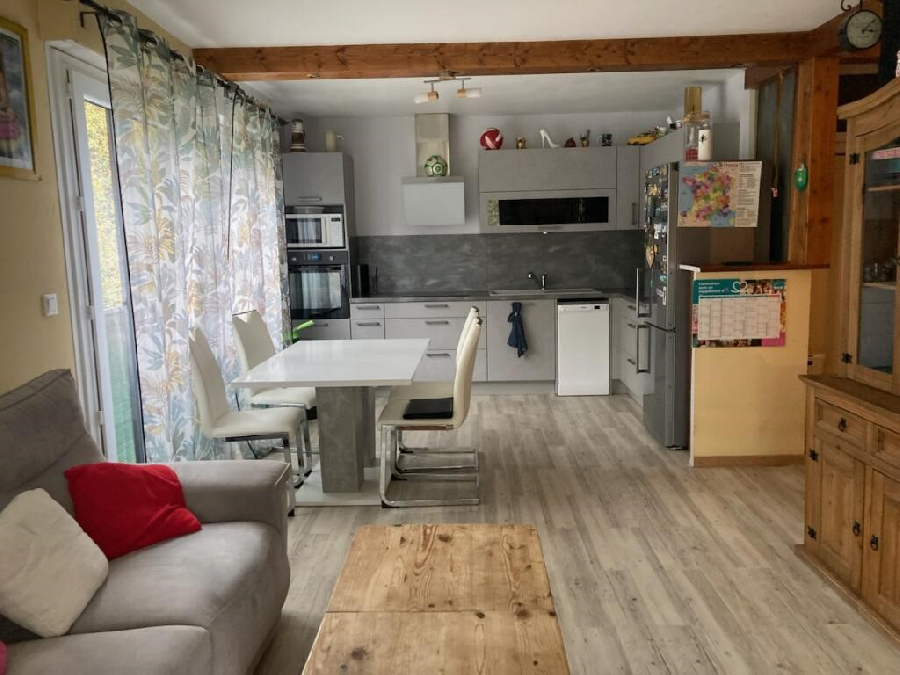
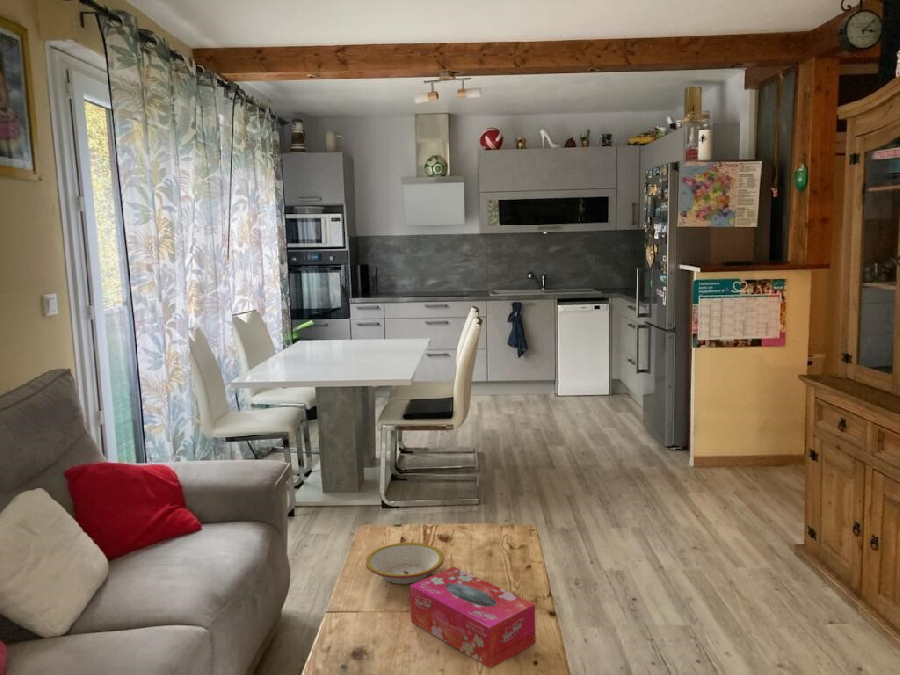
+ tissue box [409,566,537,670]
+ bowl [365,542,445,585]
